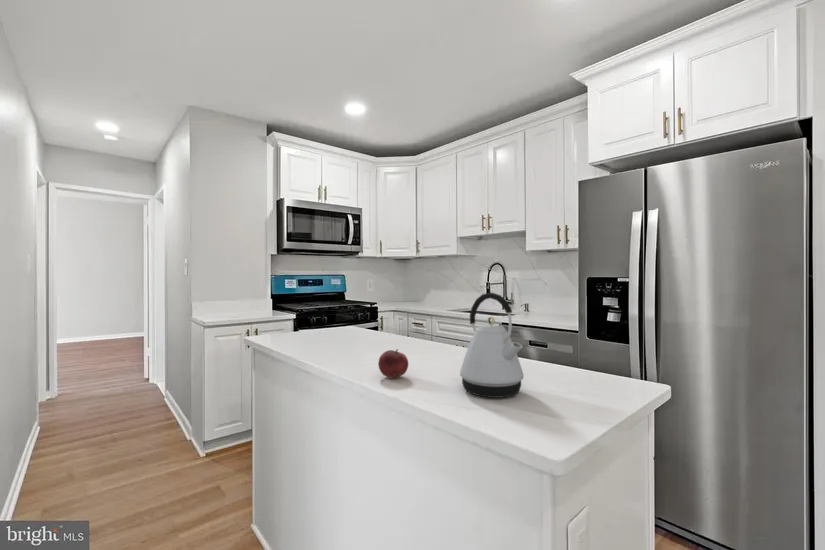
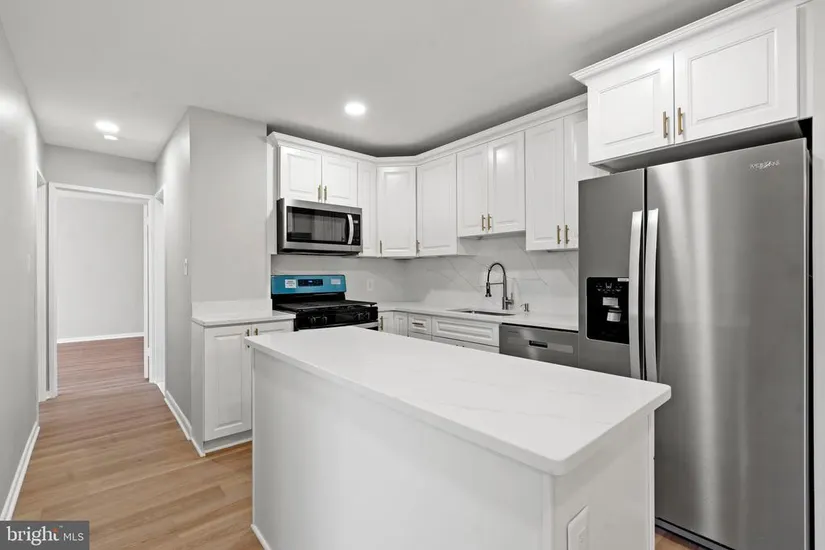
- kettle [459,292,525,399]
- fruit [377,348,409,379]
